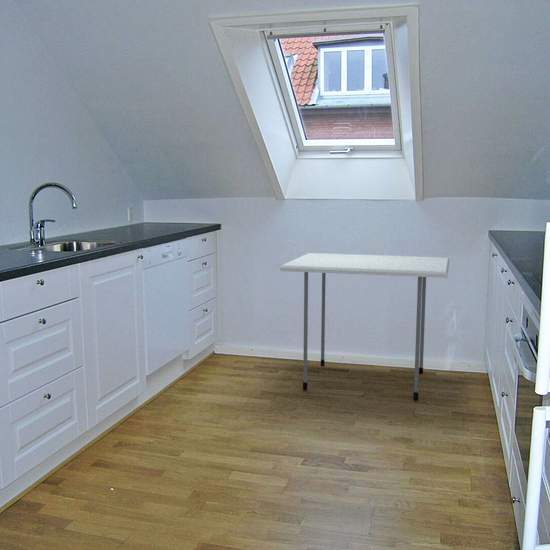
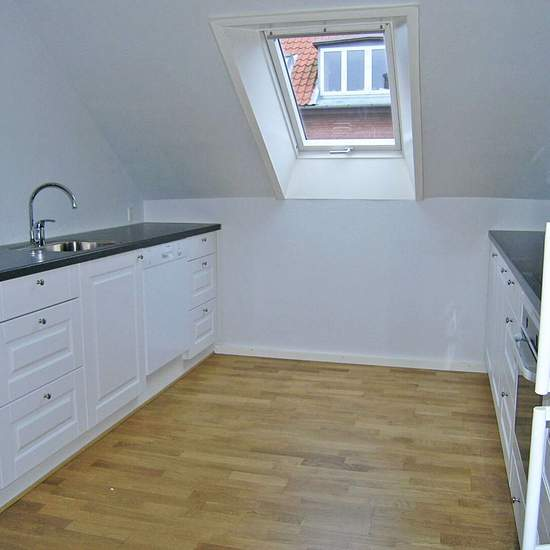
- dining table [279,252,450,401]
